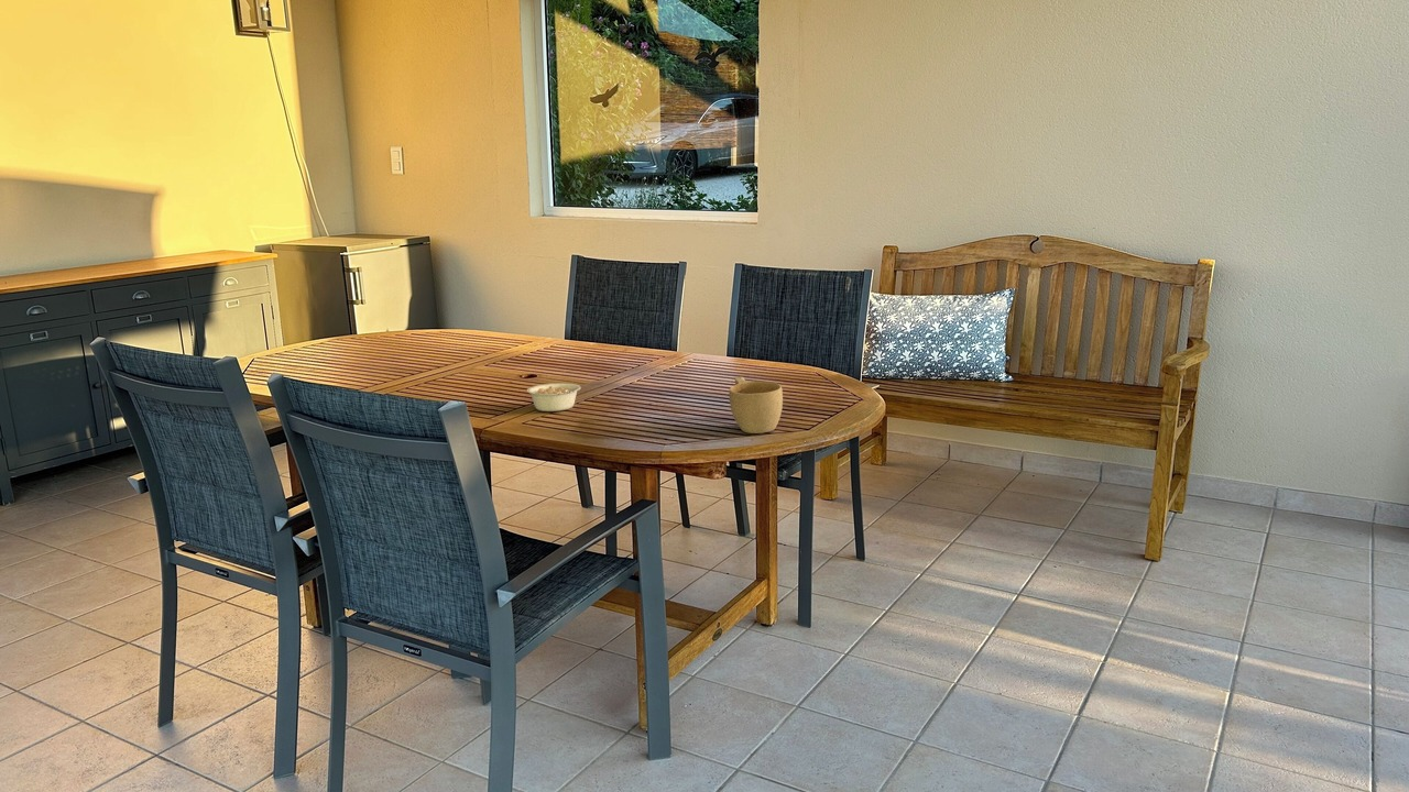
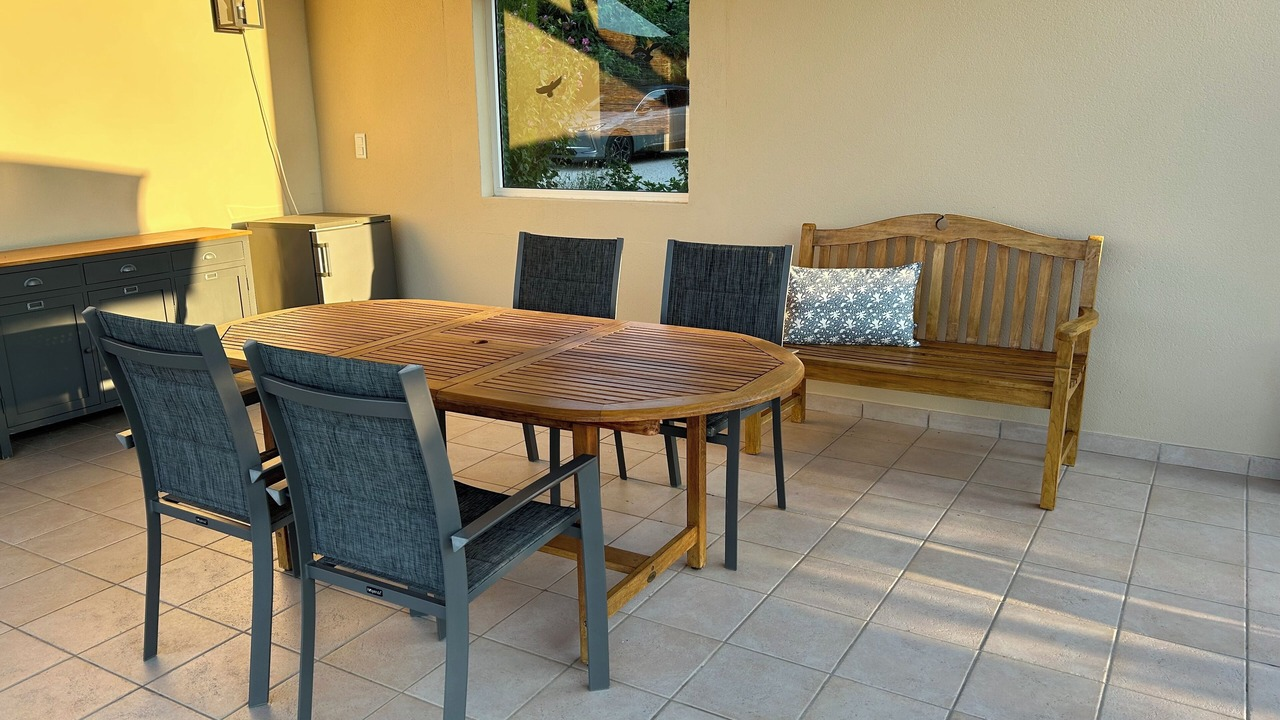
- legume [526,381,592,413]
- cup [728,376,784,435]
